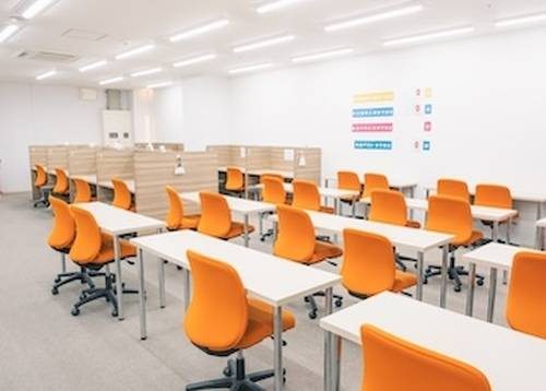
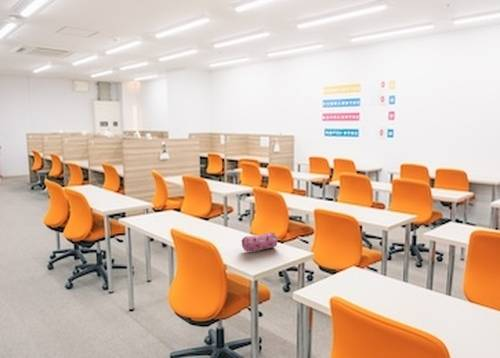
+ pencil case [240,231,279,253]
